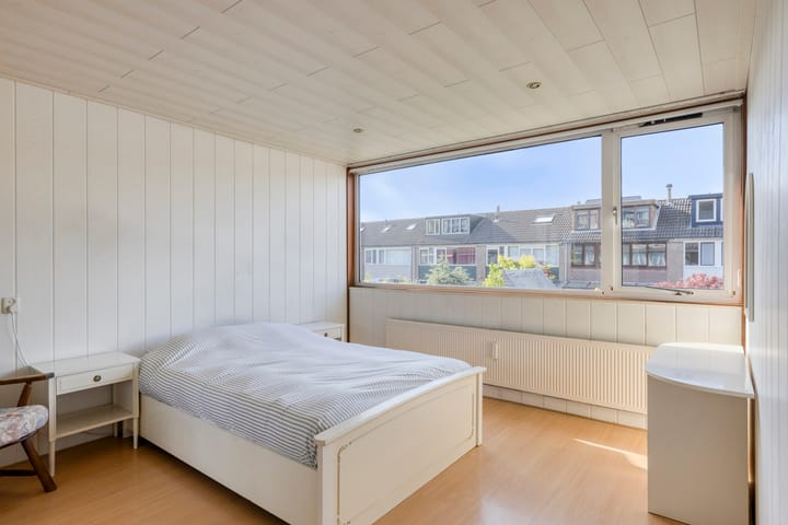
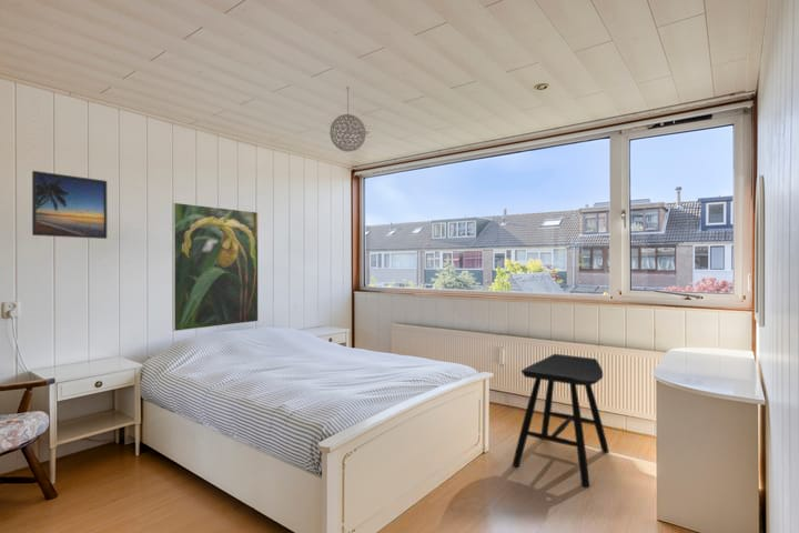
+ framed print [31,170,108,240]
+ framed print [171,201,260,332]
+ pendant light [328,86,367,153]
+ stool [512,353,610,487]
